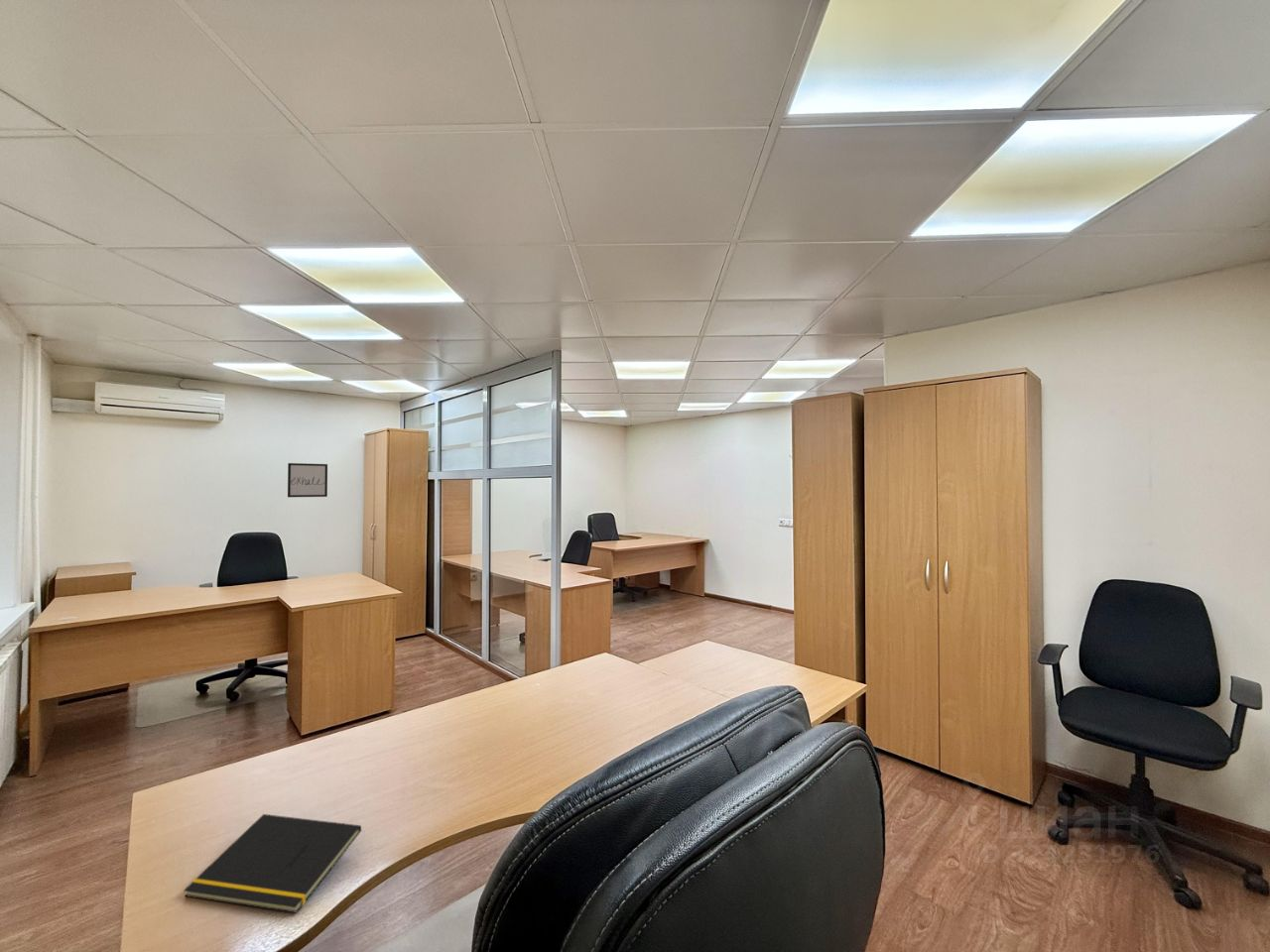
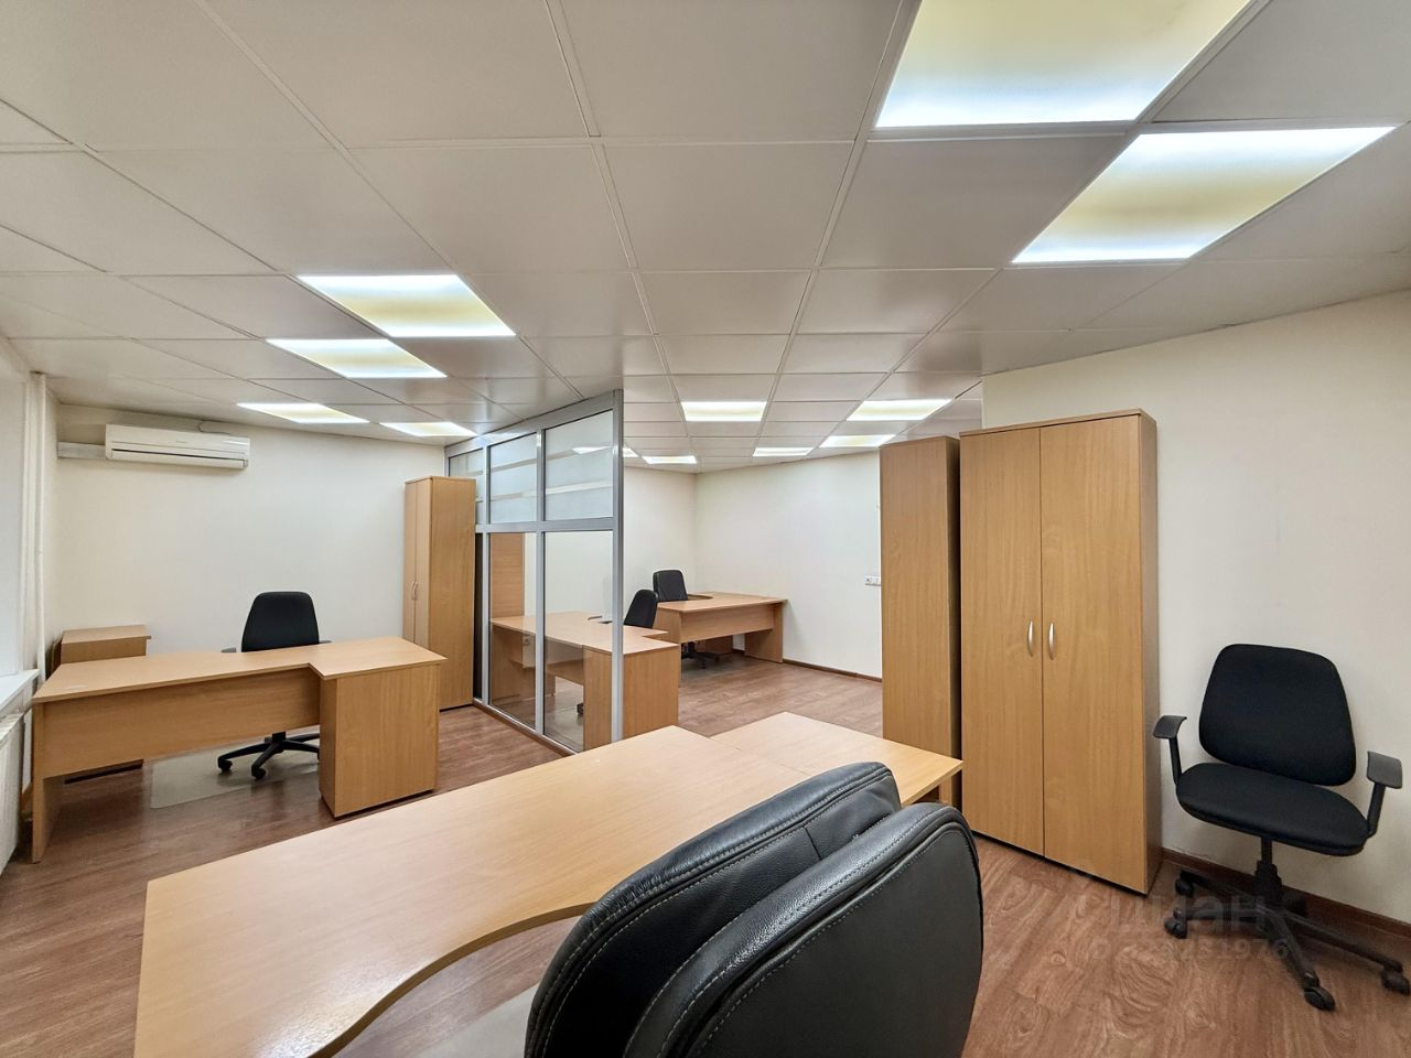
- notepad [183,813,362,914]
- wall art [287,462,328,498]
